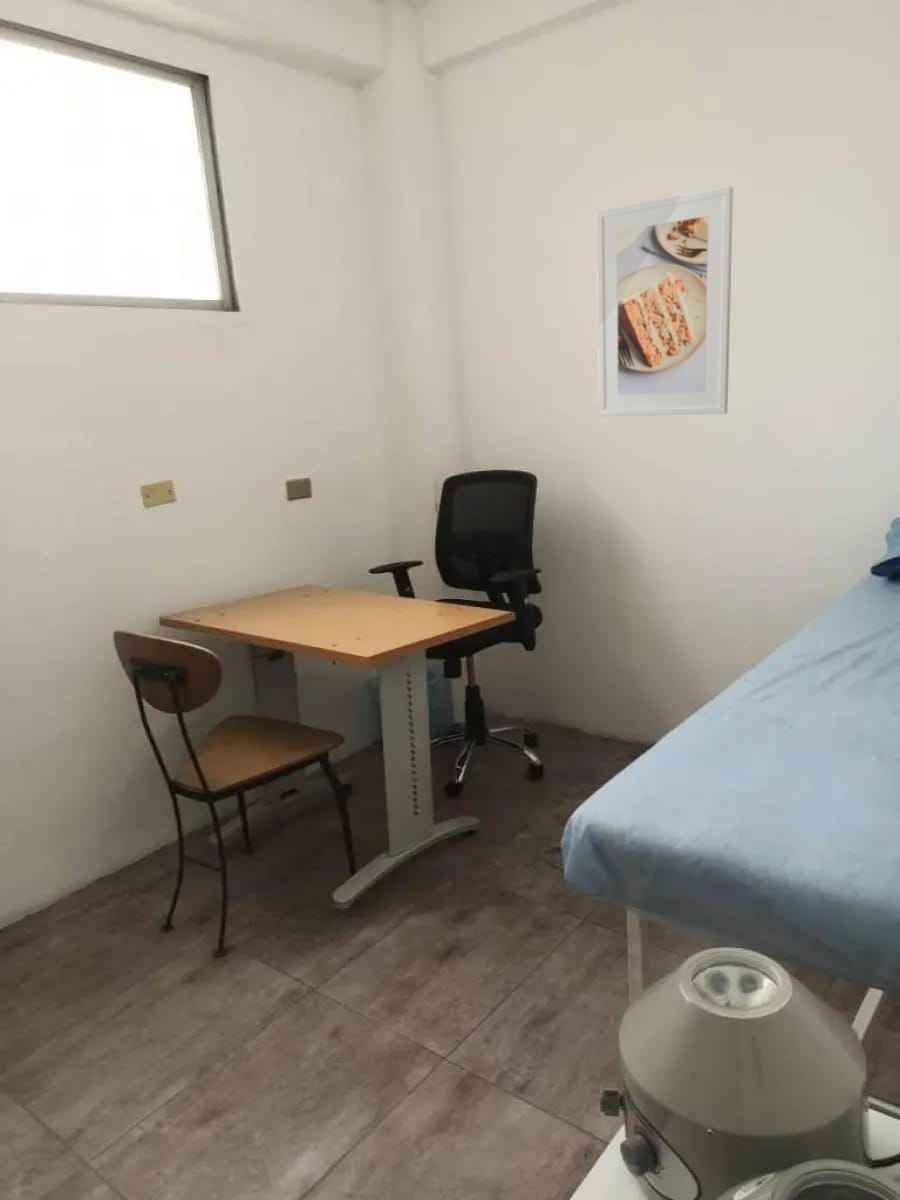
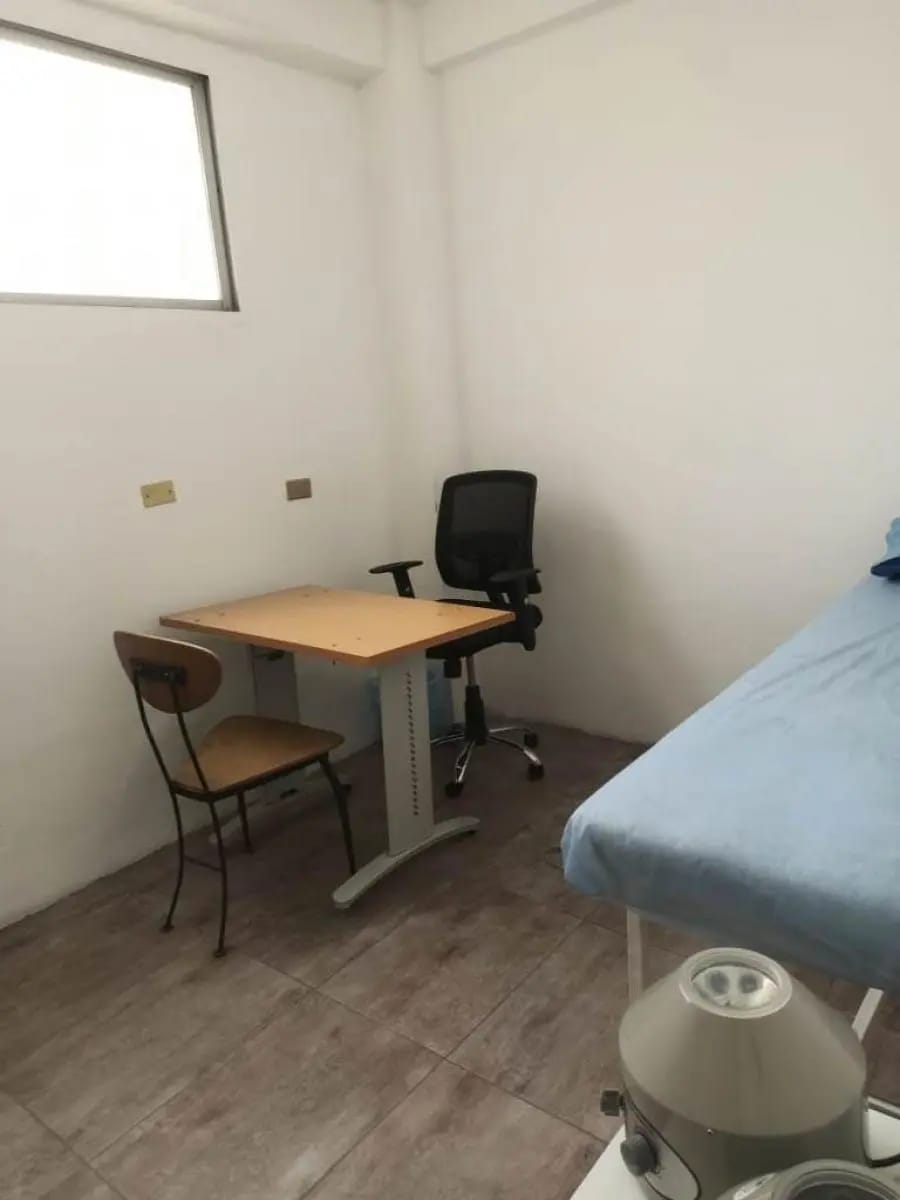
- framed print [596,185,734,417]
